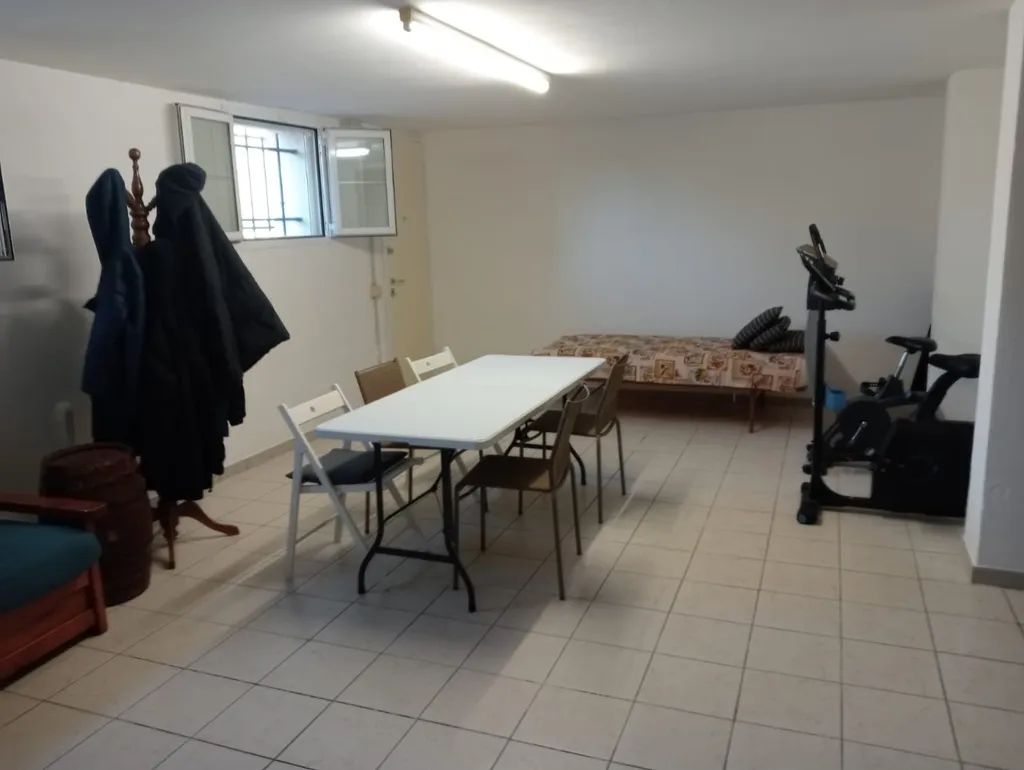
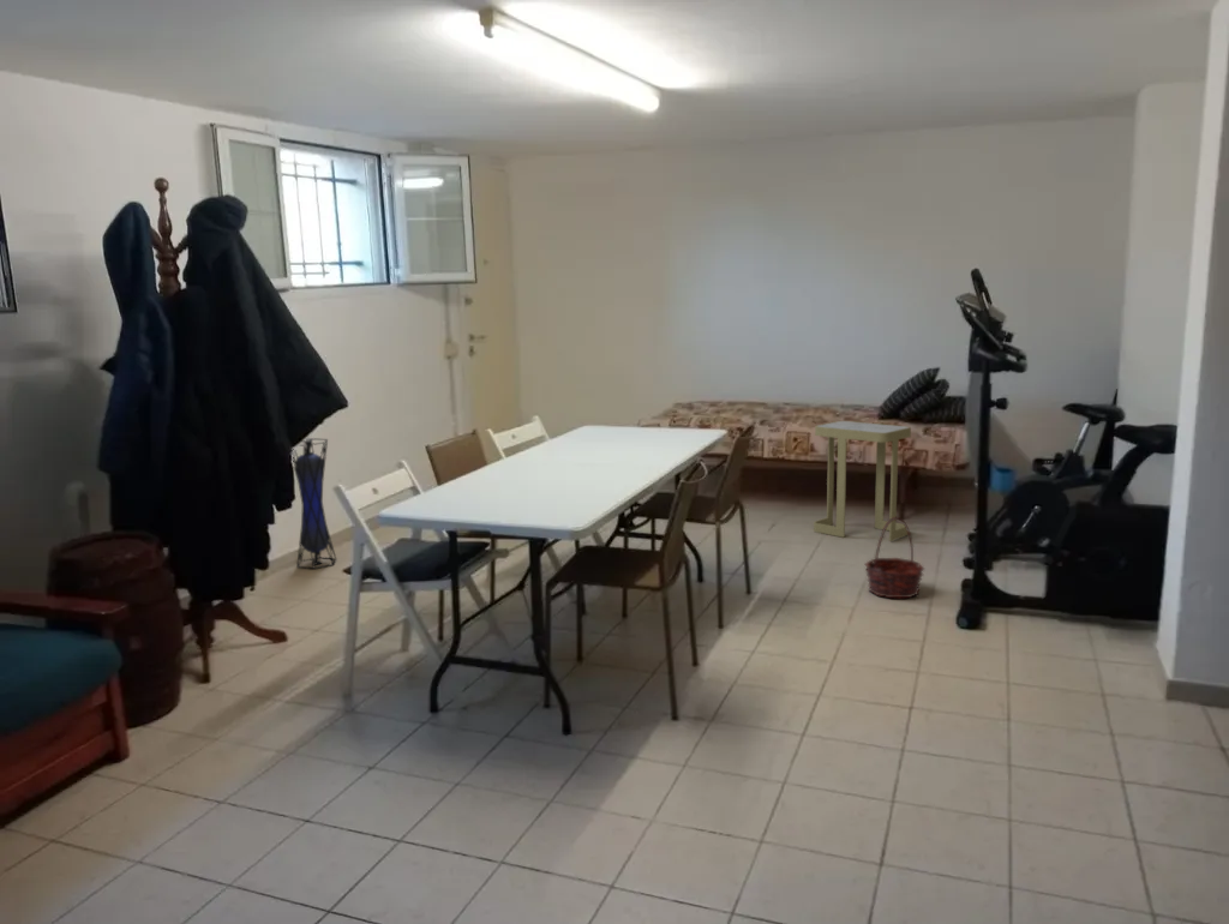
+ lantern [292,437,337,570]
+ basket [864,516,925,599]
+ side table [813,420,912,542]
